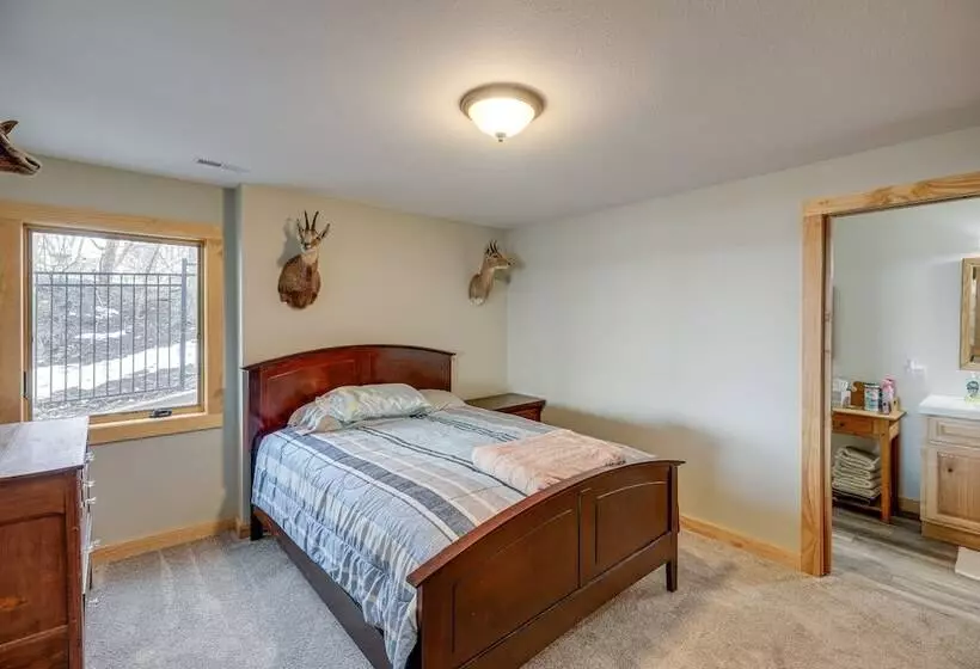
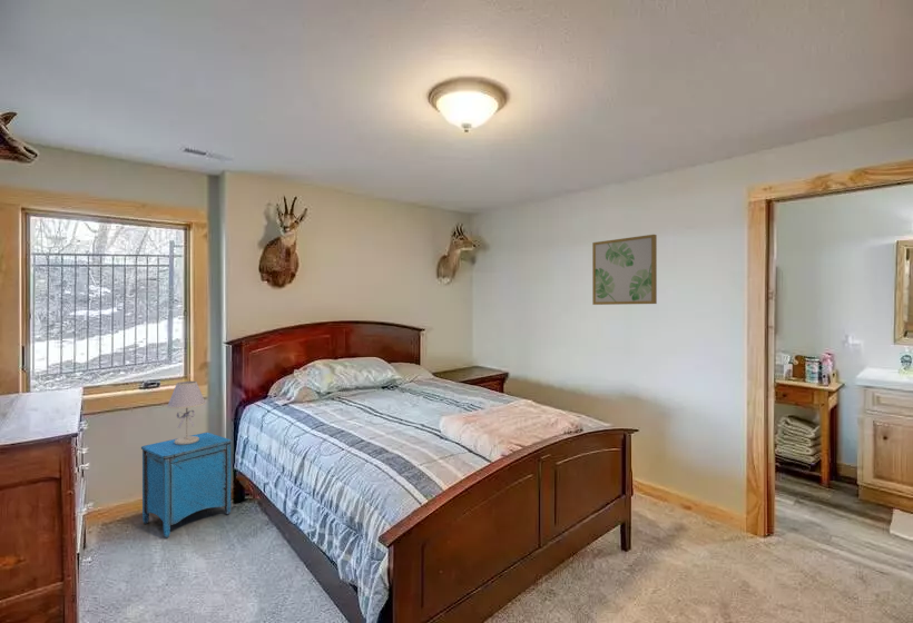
+ table lamp [166,380,207,445]
+ nightstand [140,432,233,538]
+ wall art [591,234,658,306]
